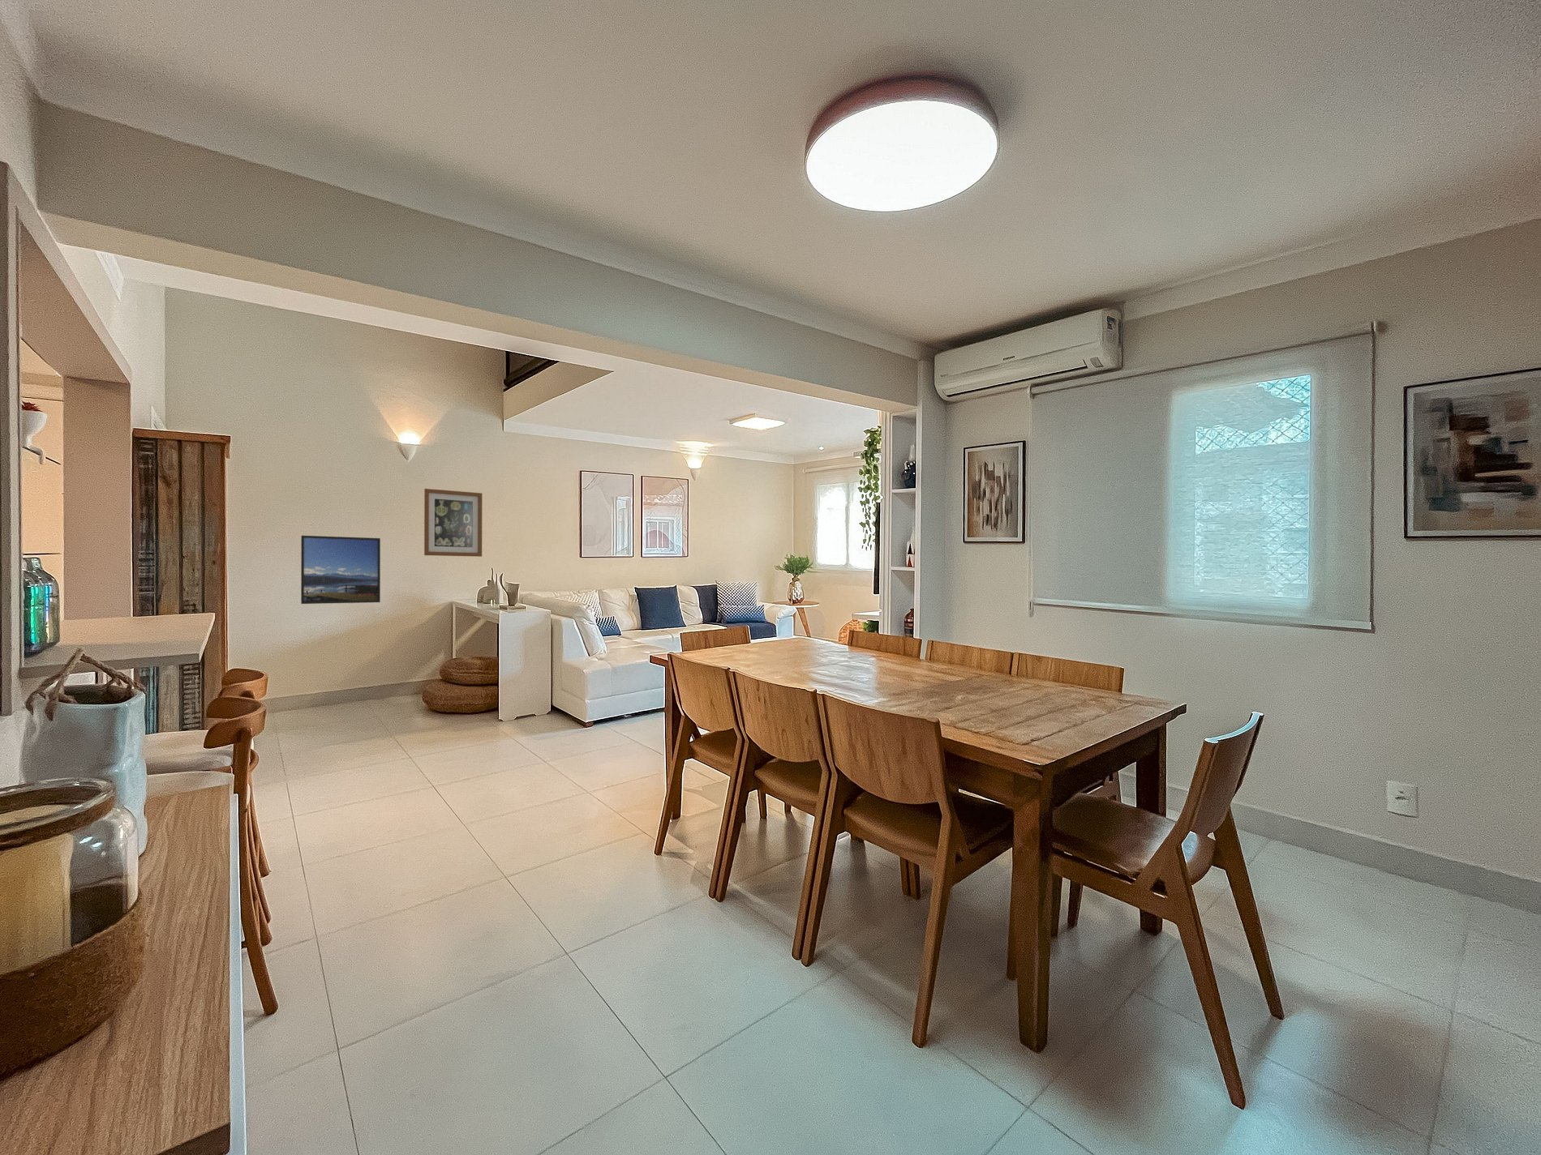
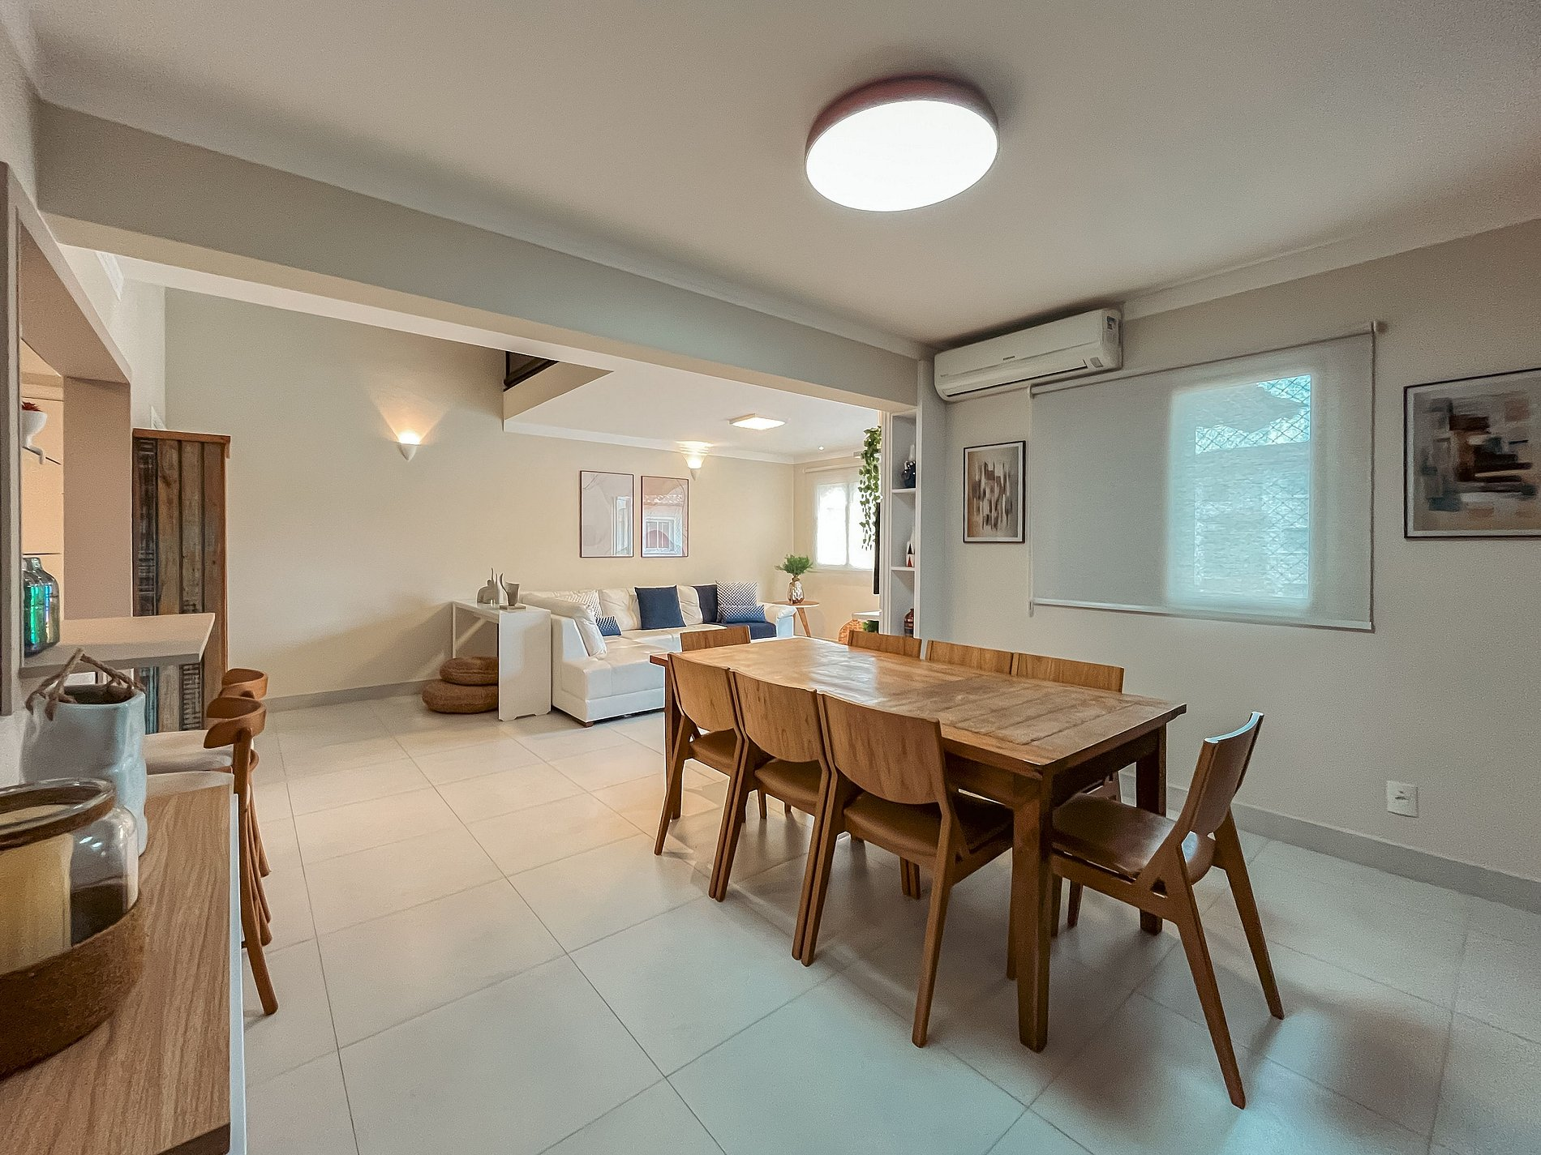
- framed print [300,535,381,604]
- wall art [423,488,483,558]
